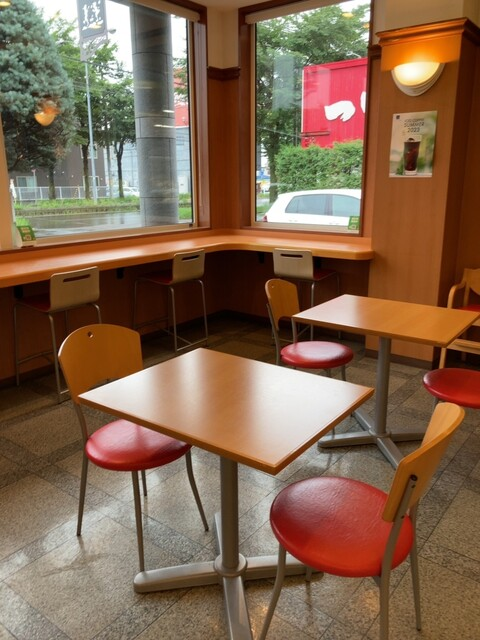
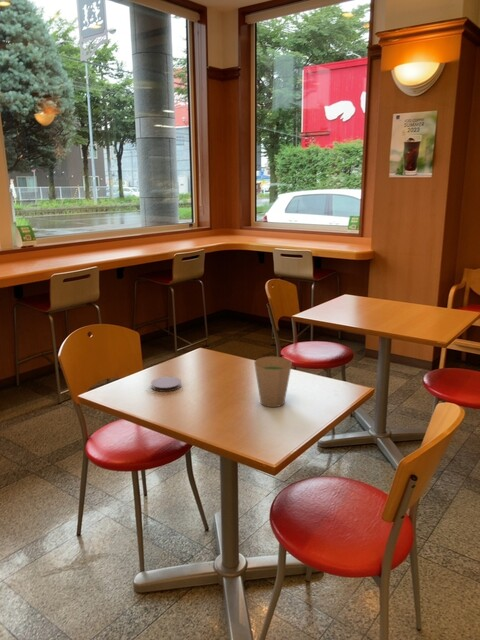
+ coaster [150,375,182,393]
+ paper cup [253,355,293,408]
